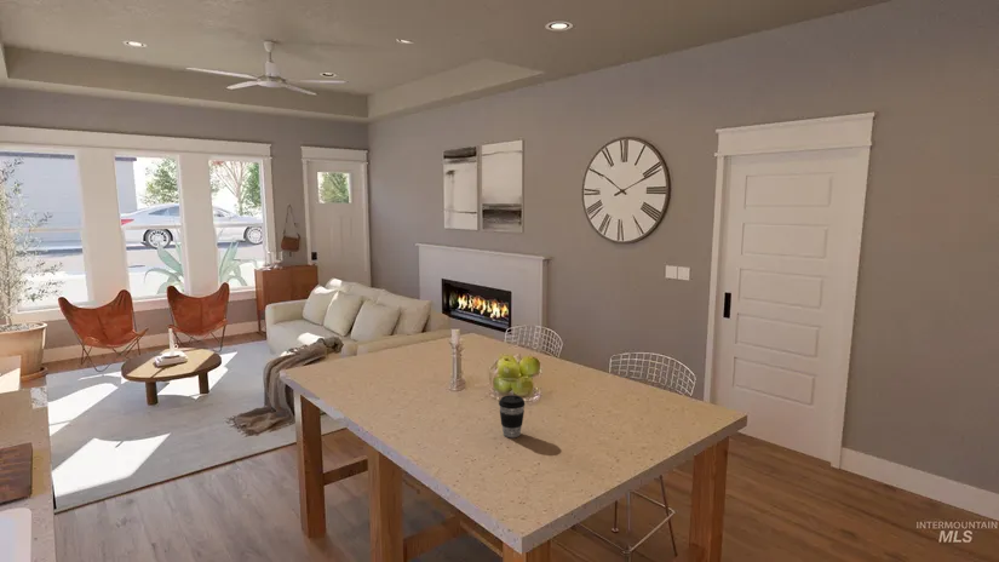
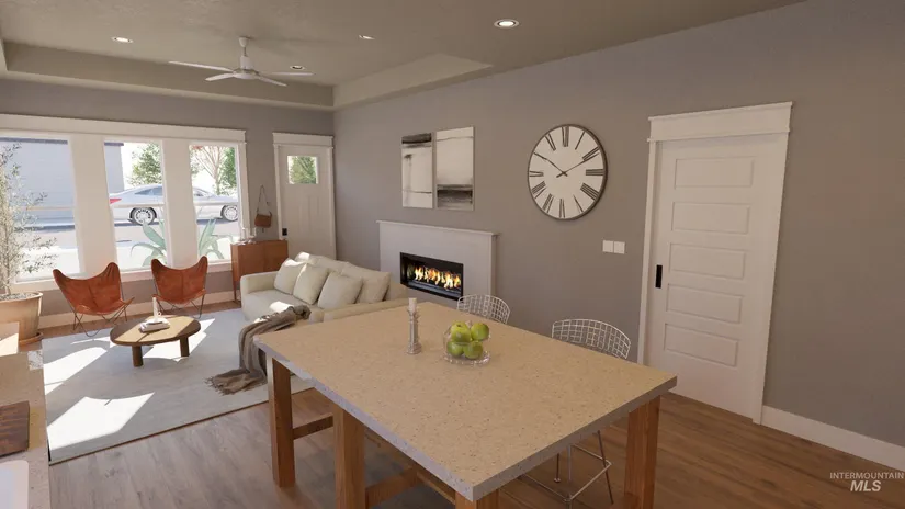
- coffee cup [498,394,526,438]
